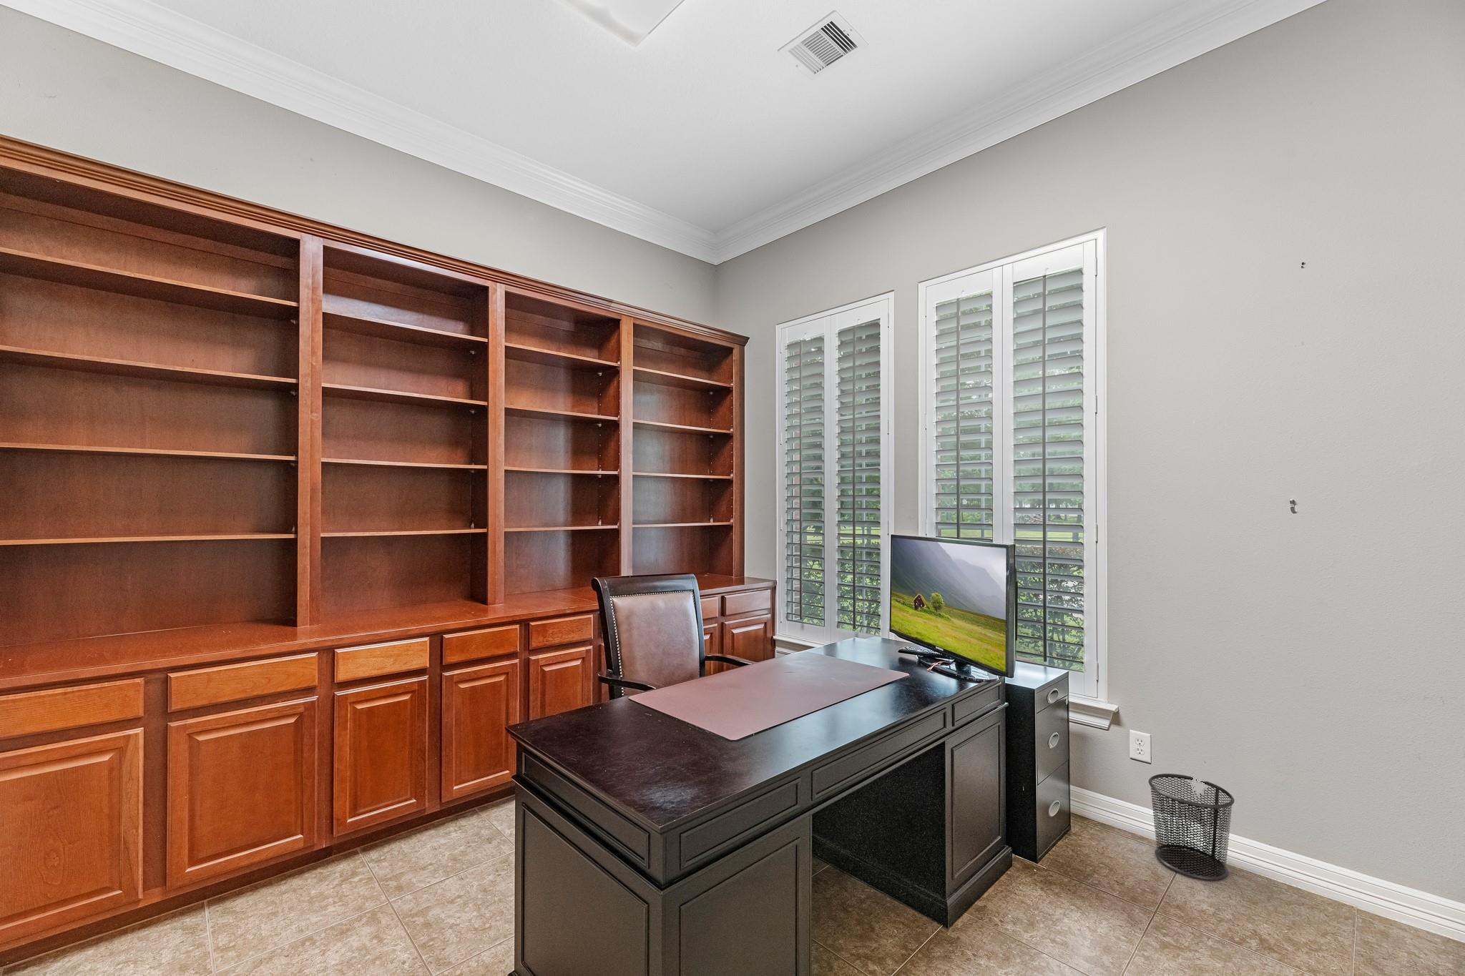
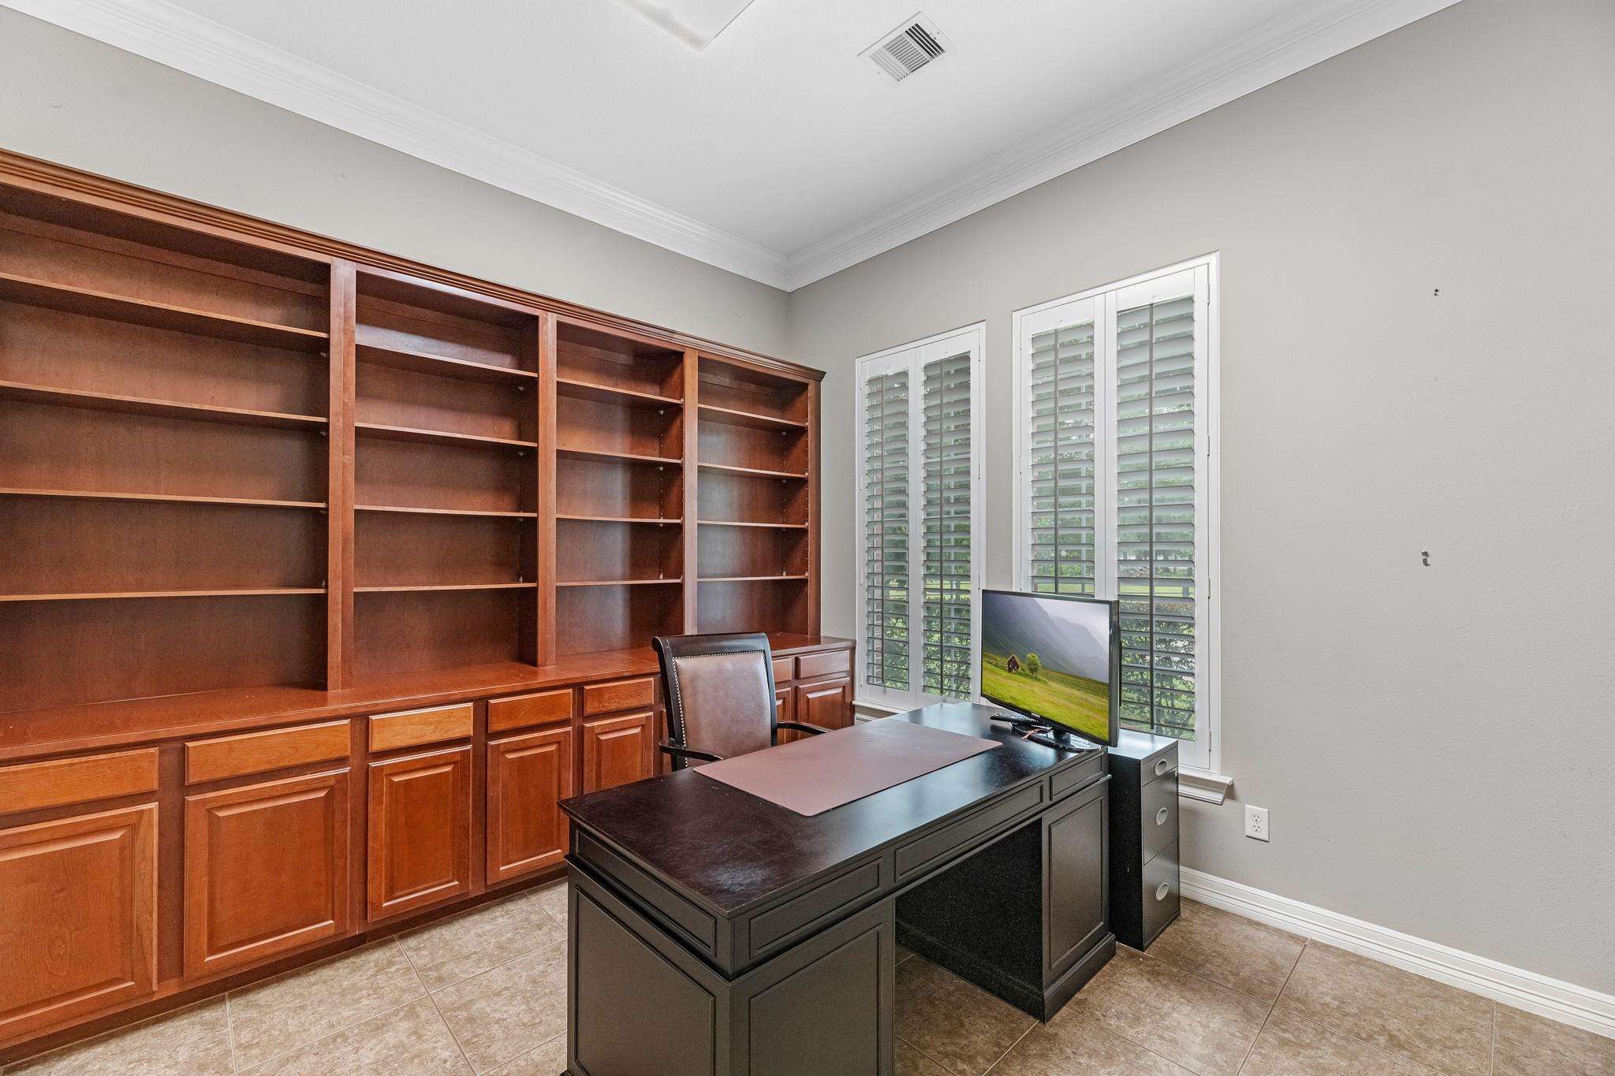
- waste bin [1148,773,1235,881]
